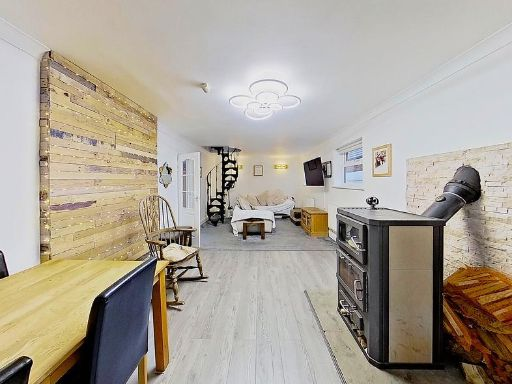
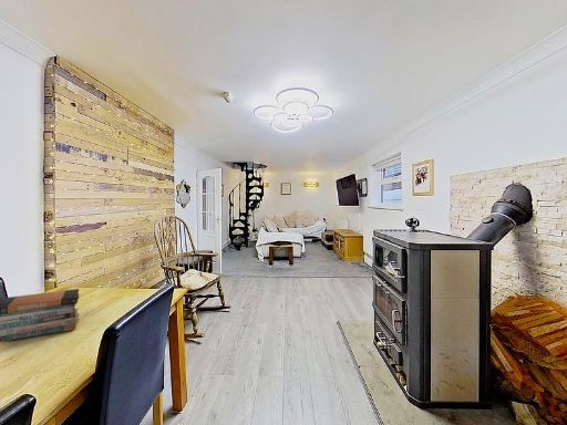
+ book stack [0,288,81,343]
